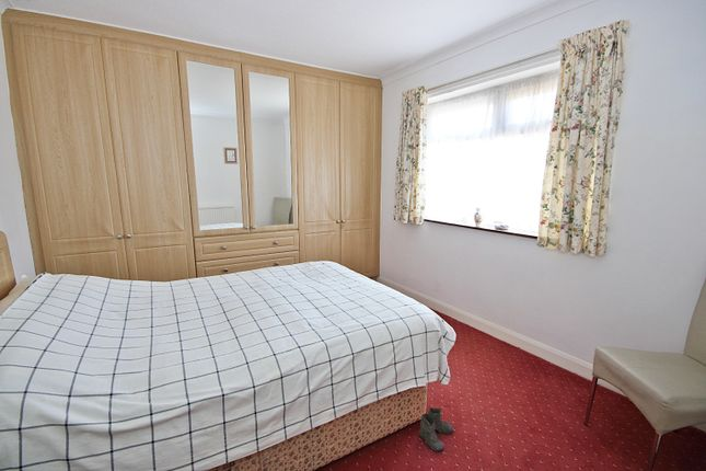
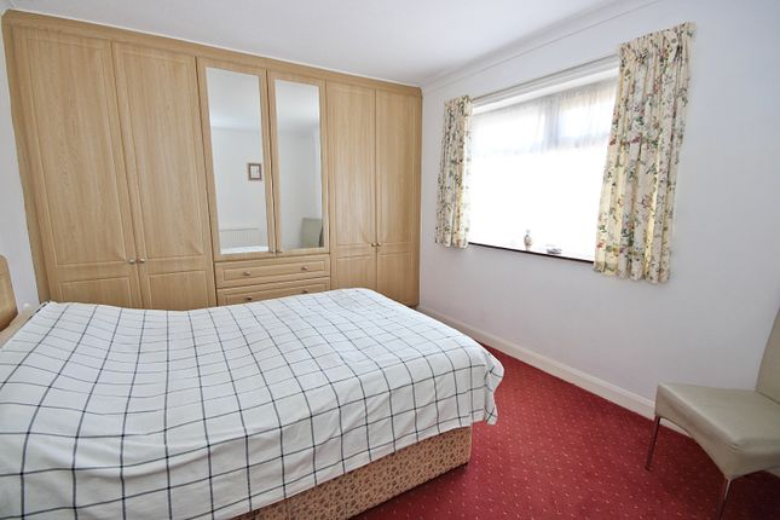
- boots [418,406,454,452]
